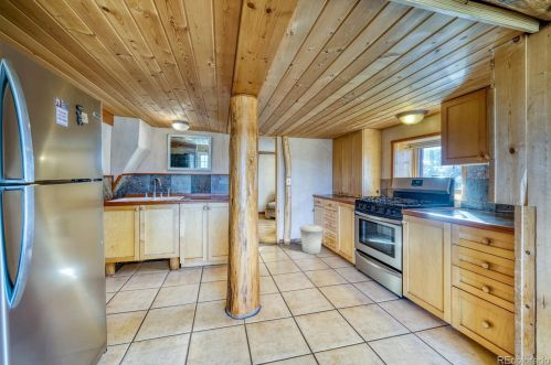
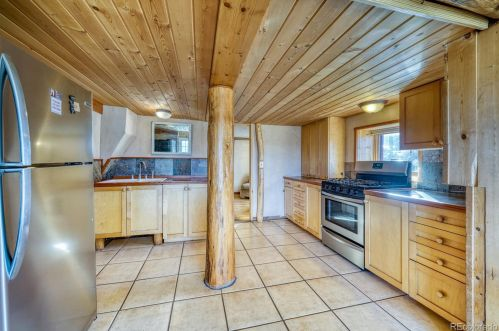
- trash can [298,223,325,255]
